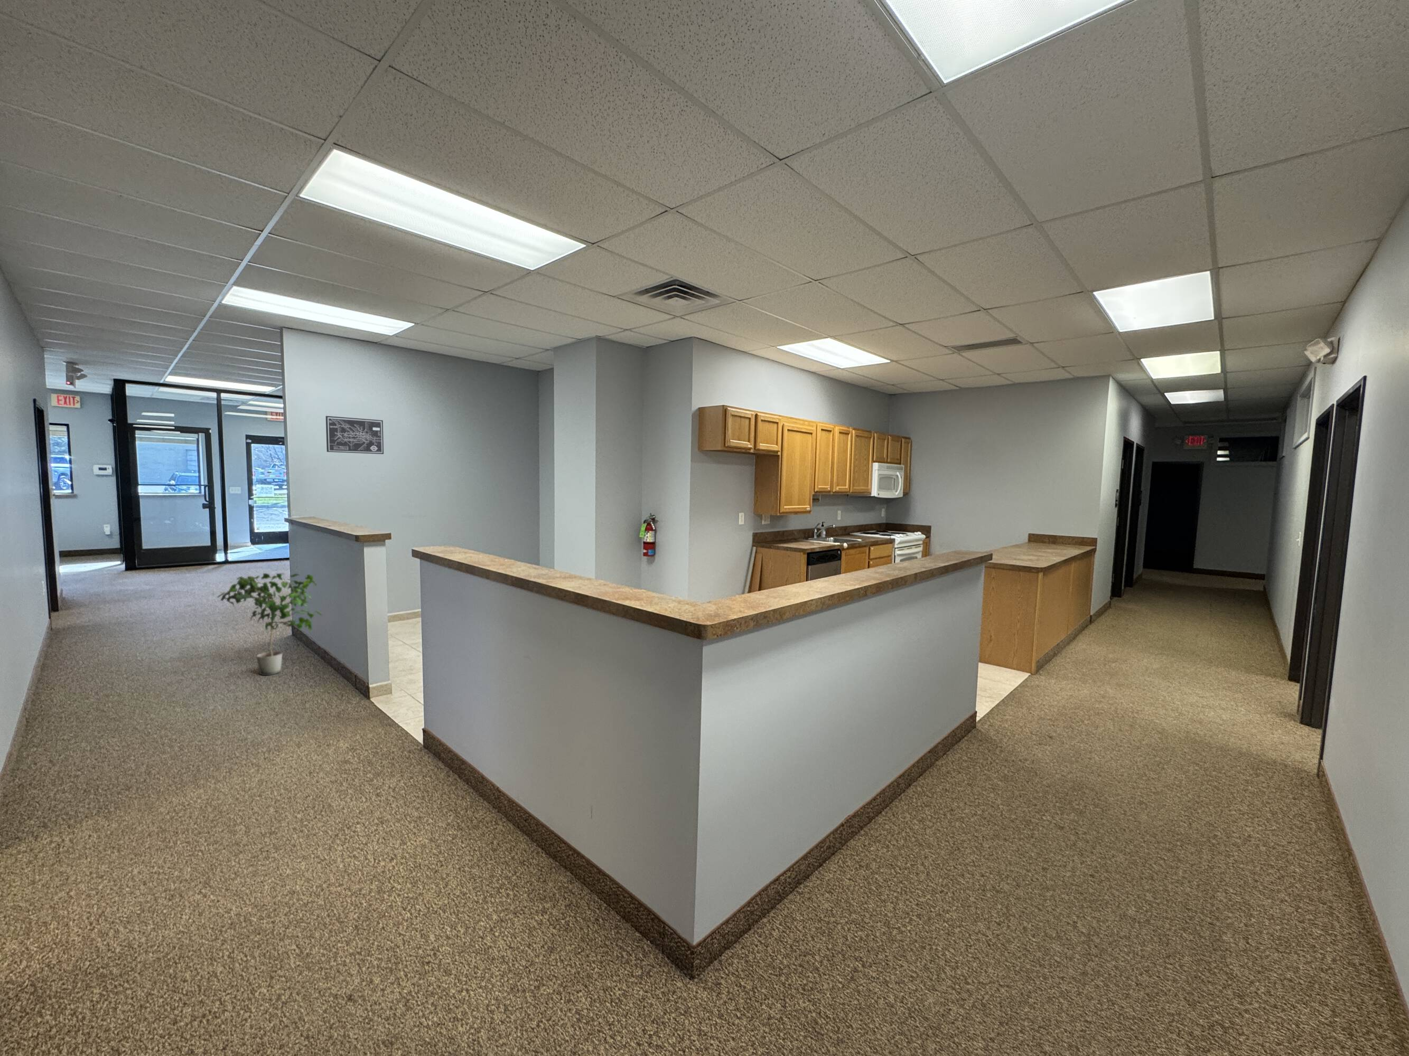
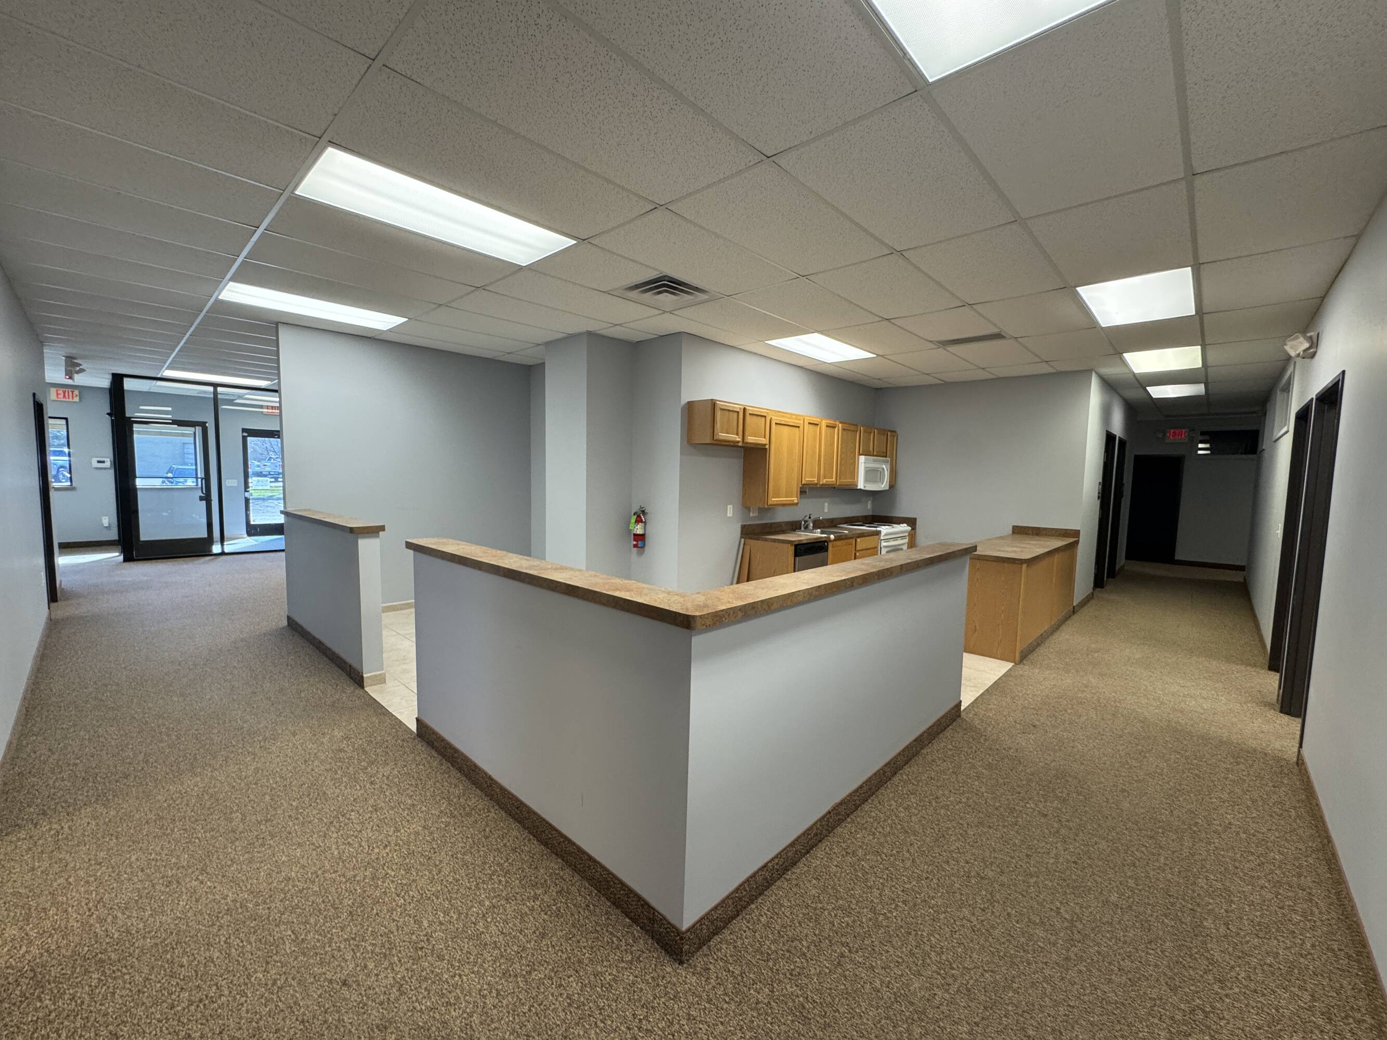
- wall art [325,416,384,455]
- potted plant [216,572,322,676]
